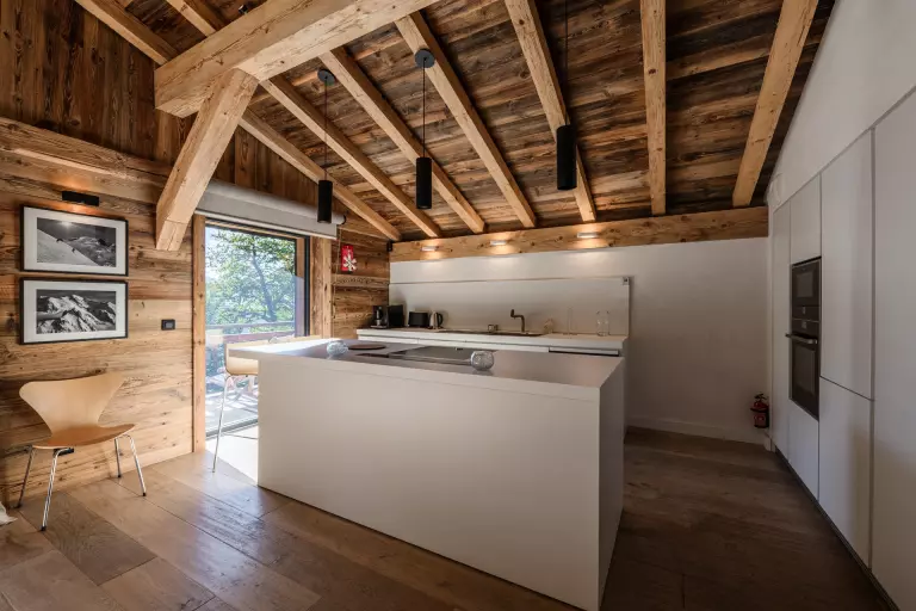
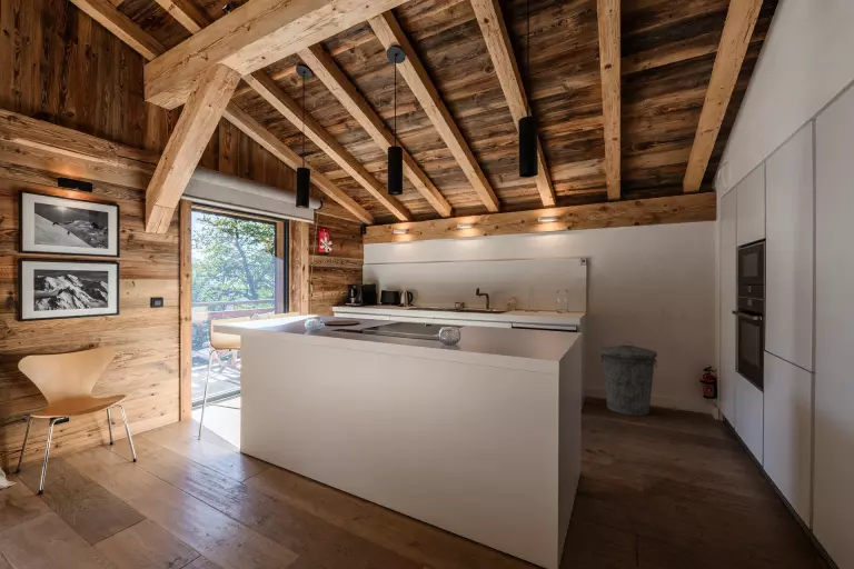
+ trash can [599,340,658,417]
